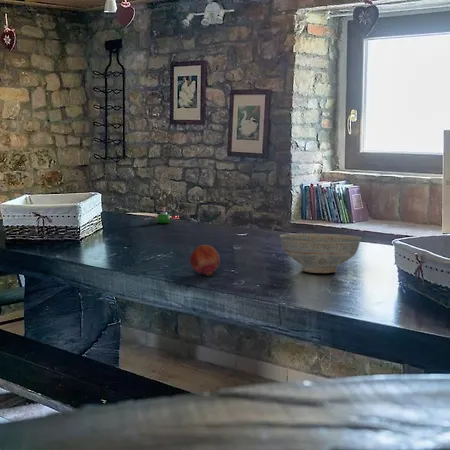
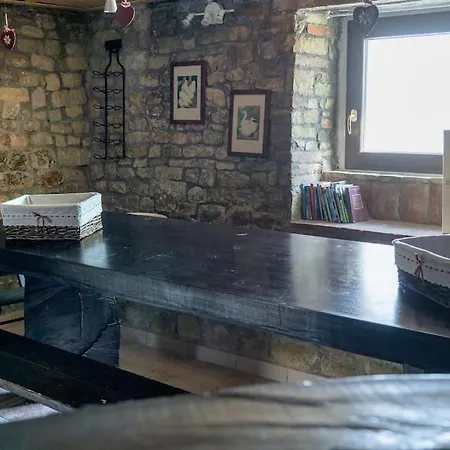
- fruit [189,244,221,277]
- candle [156,206,181,224]
- decorative bowl [279,232,363,274]
